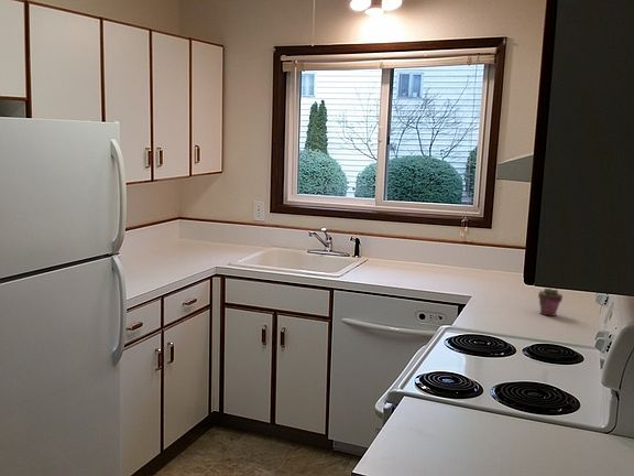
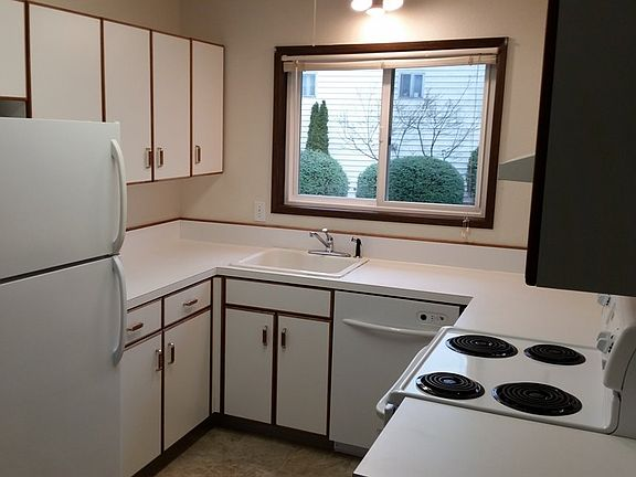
- potted succulent [537,288,564,317]
